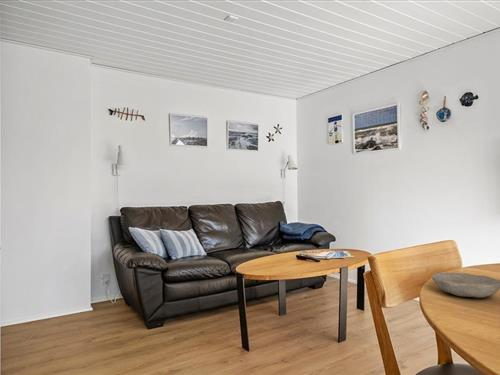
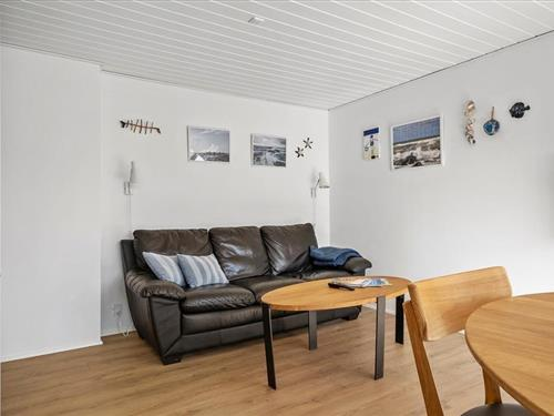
- bowl [431,271,500,298]
